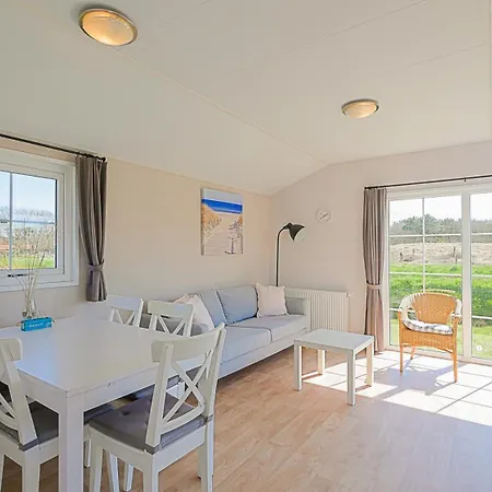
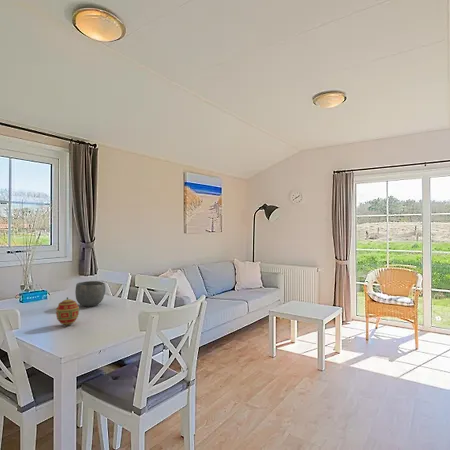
+ bowl [74,280,106,307]
+ decorative egg [55,296,80,326]
